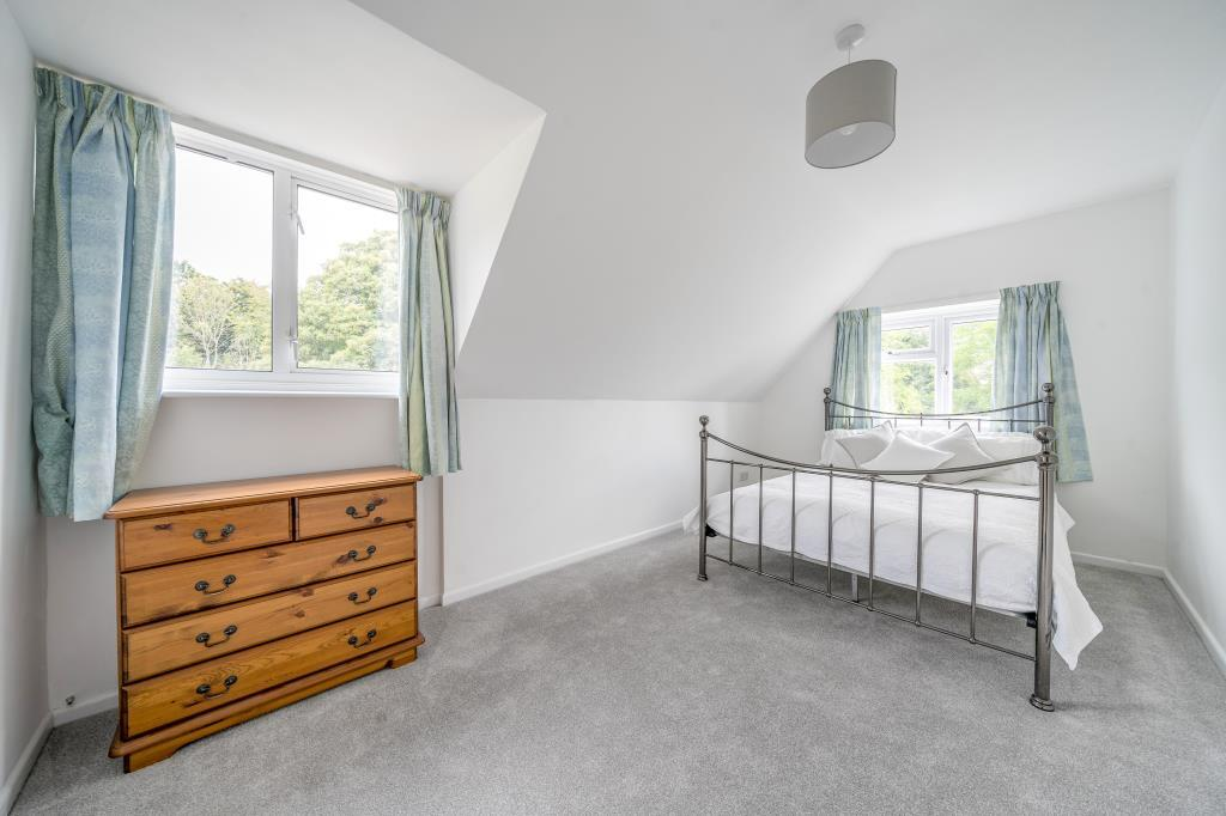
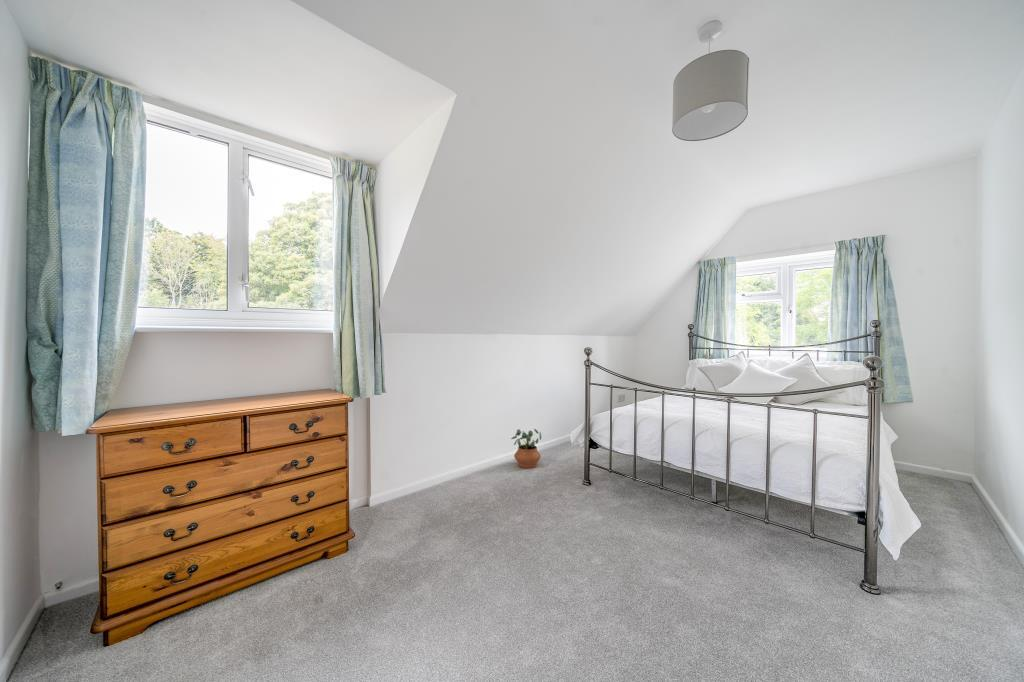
+ potted plant [510,428,542,469]
